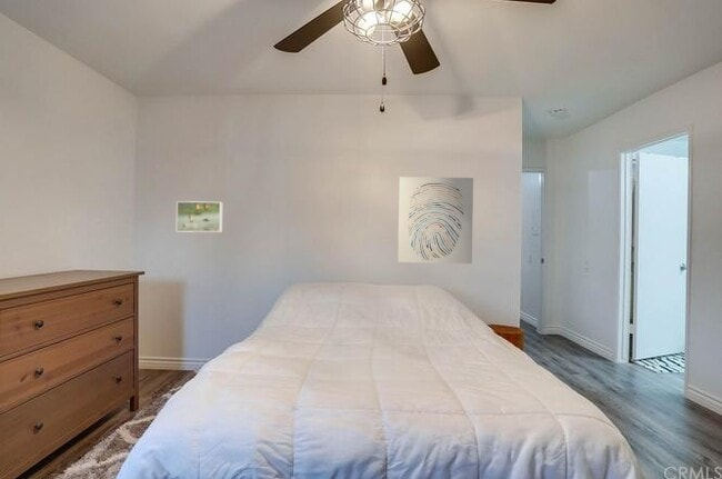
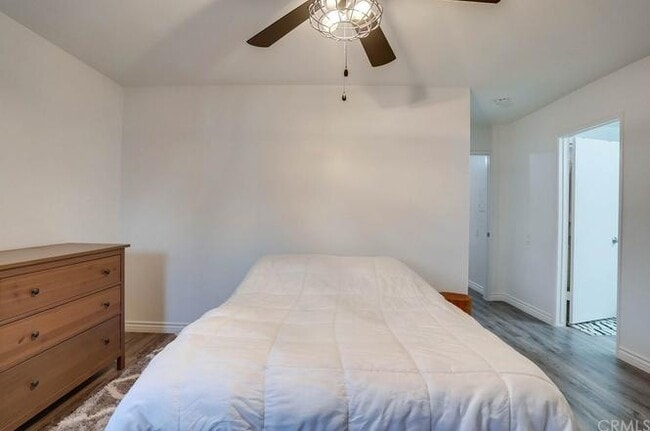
- wall art [397,176,474,265]
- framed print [176,200,223,233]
